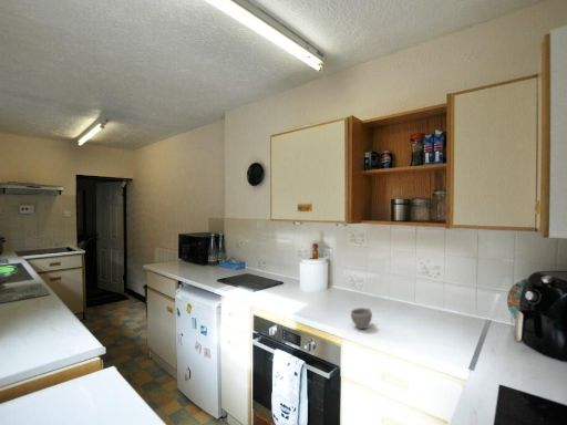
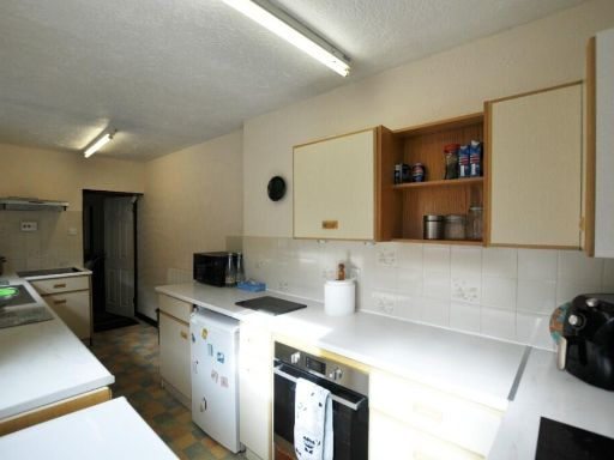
- cup [350,307,373,330]
